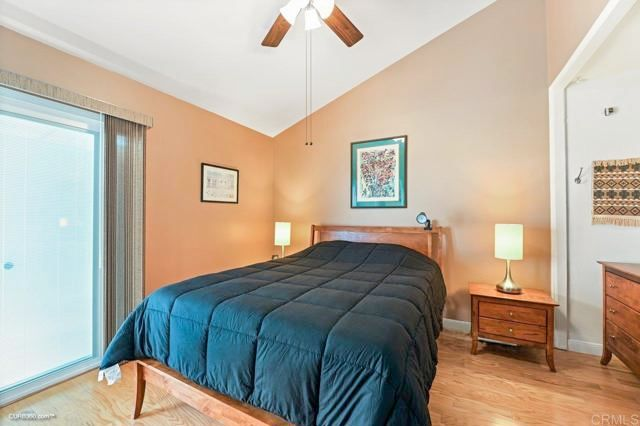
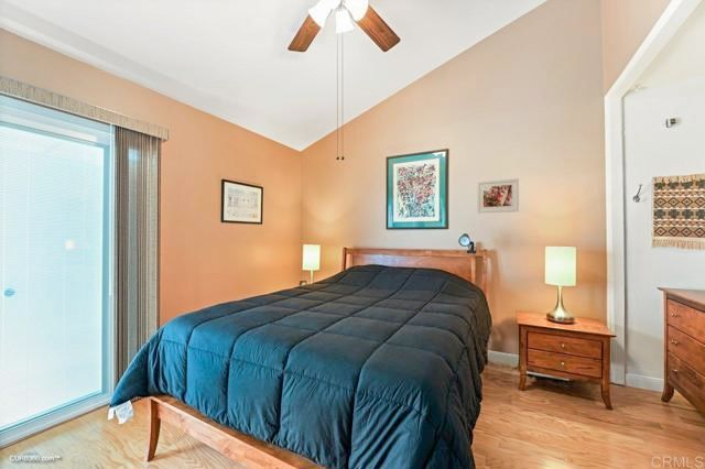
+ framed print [476,177,520,214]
